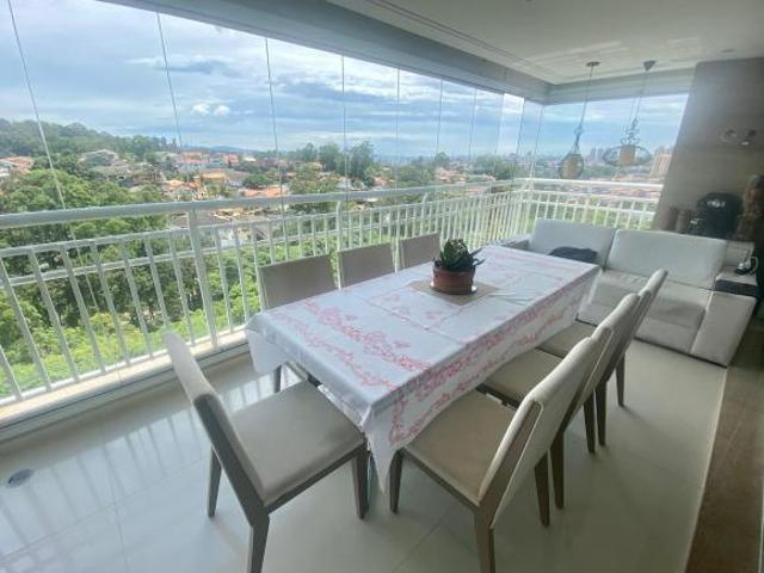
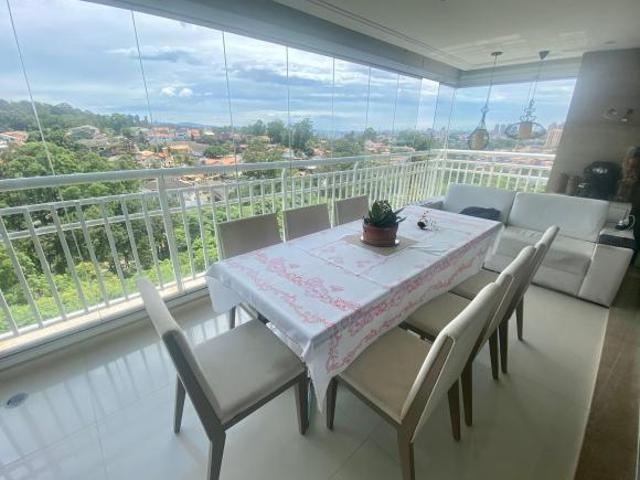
+ teapot [416,209,438,231]
